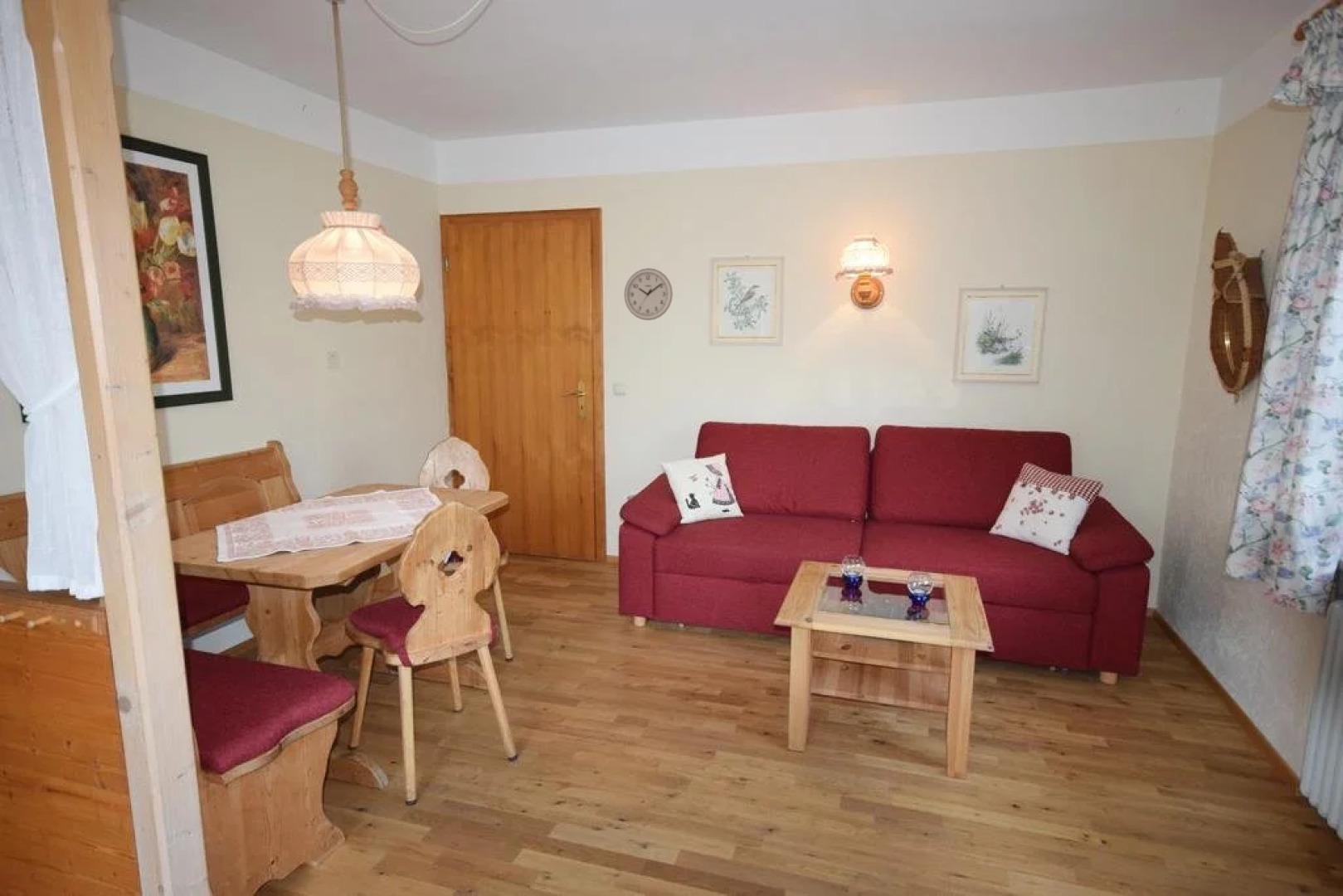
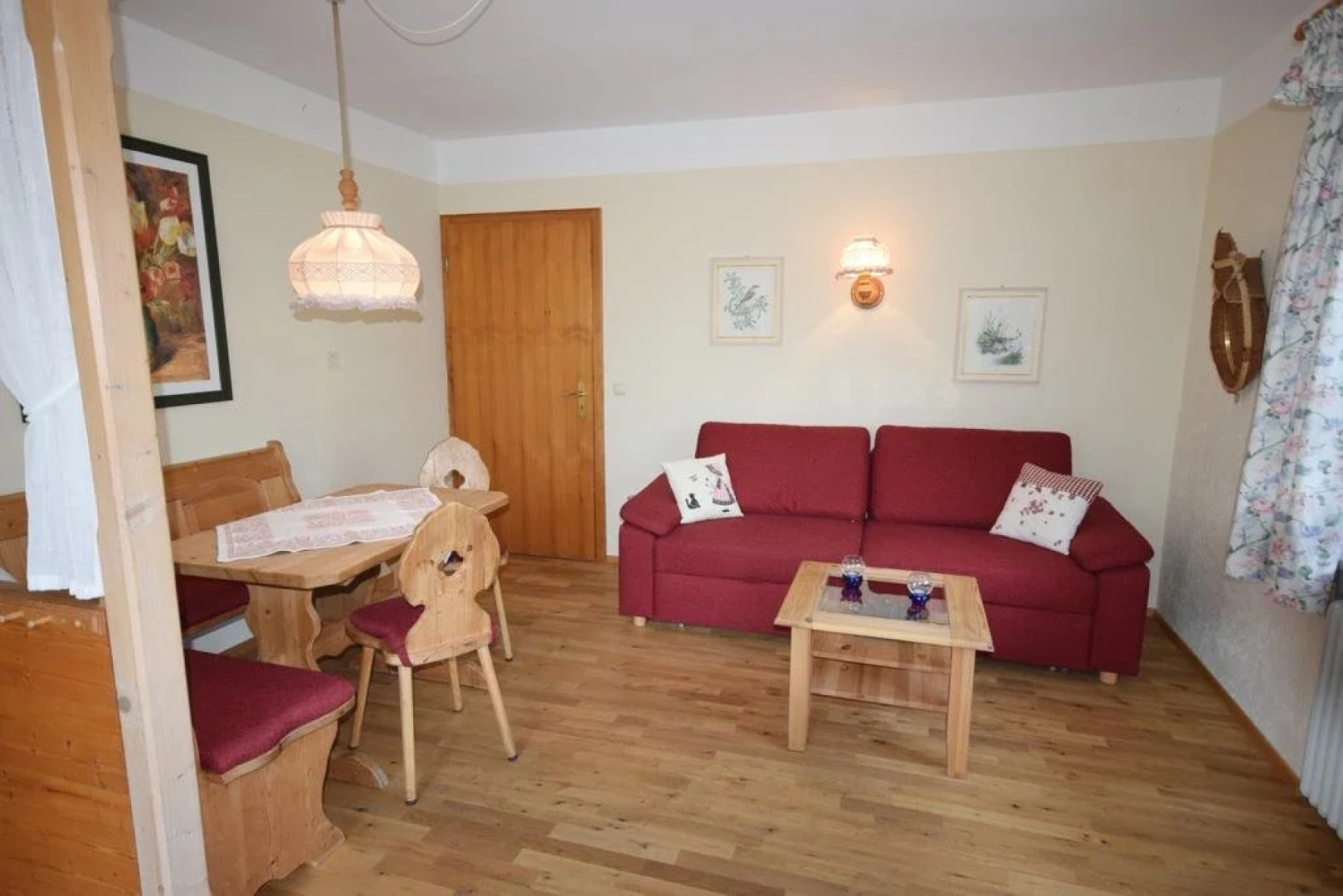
- wall clock [623,267,674,321]
